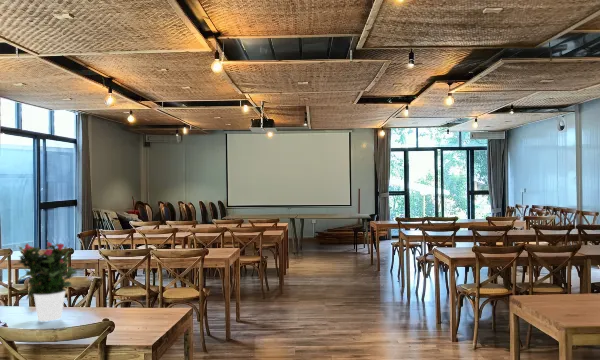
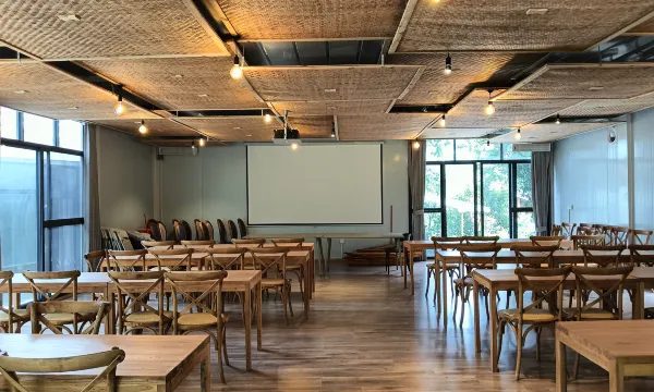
- potted flower [15,241,77,322]
